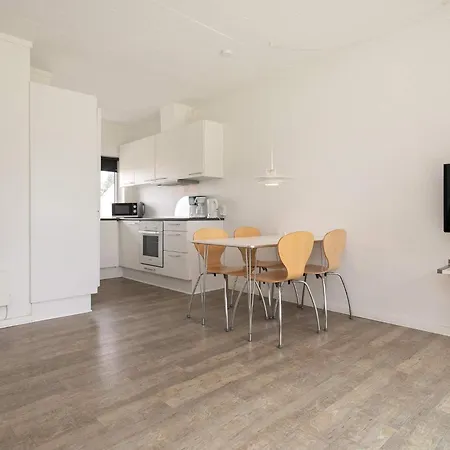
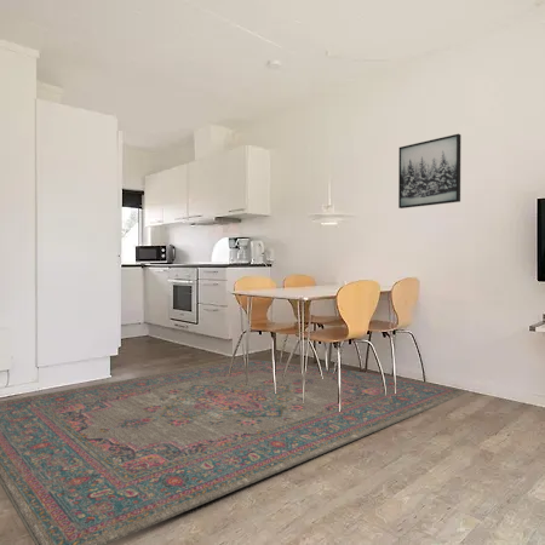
+ rug [0,358,469,545]
+ wall art [397,133,461,210]
